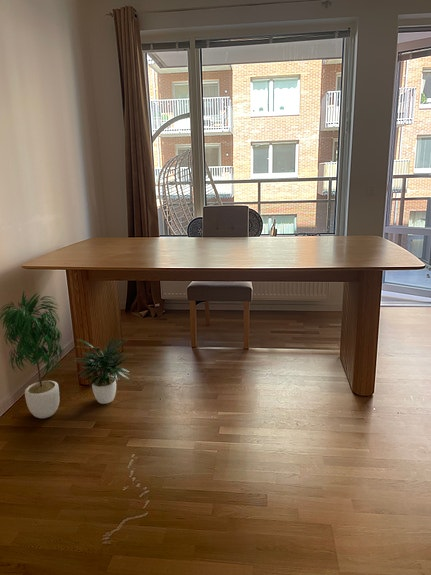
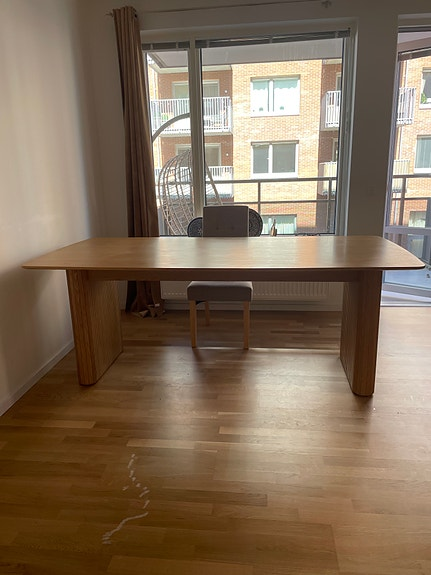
- potted plant [0,290,132,419]
